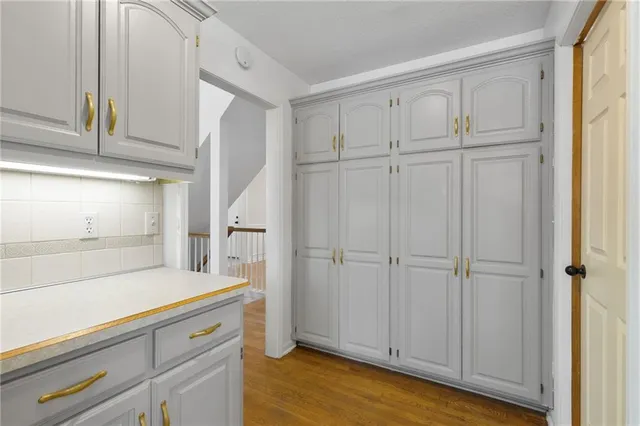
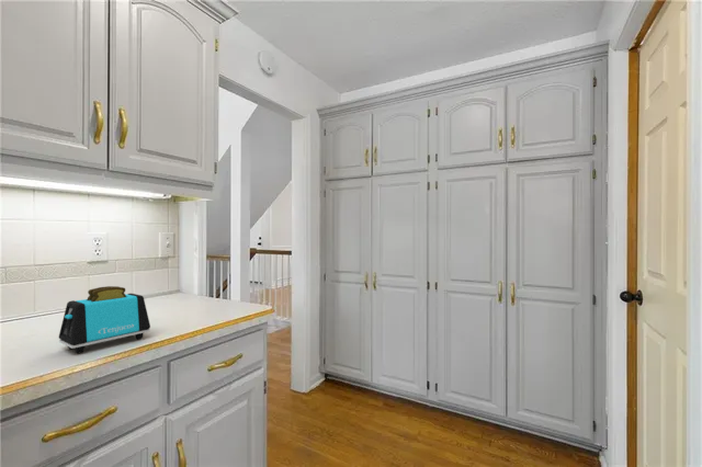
+ toaster [58,285,151,354]
